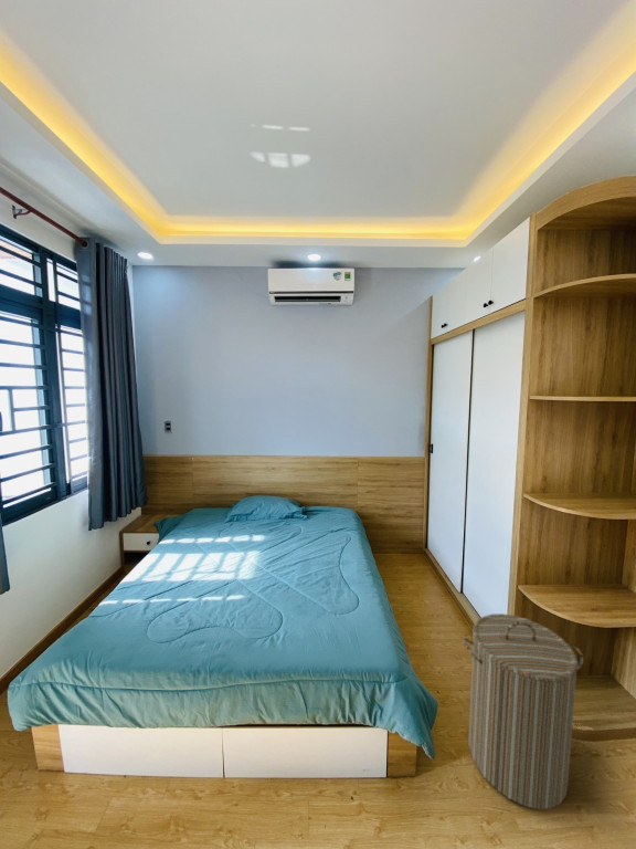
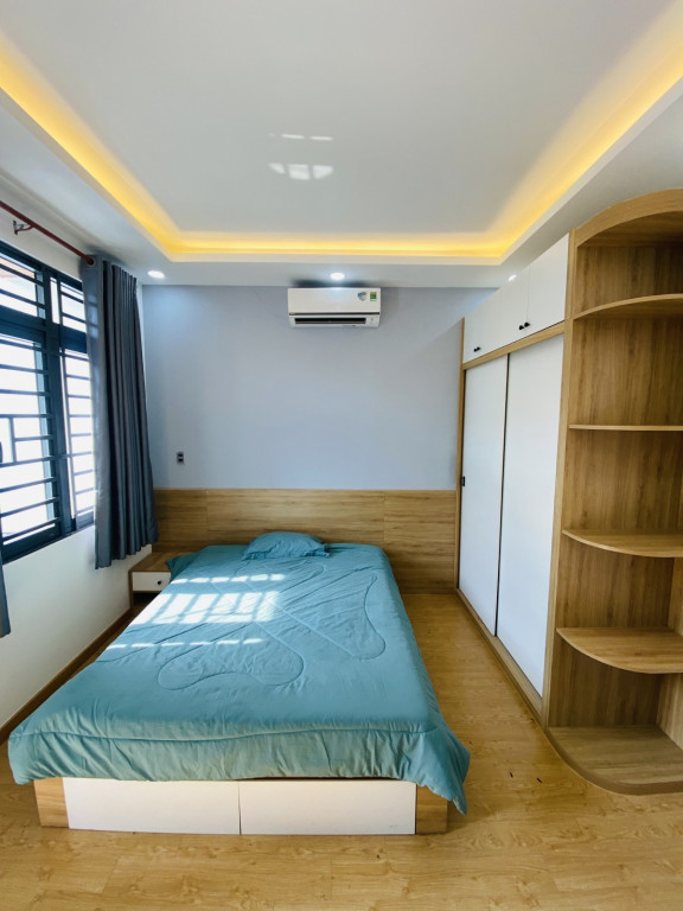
- laundry hamper [462,612,584,810]
